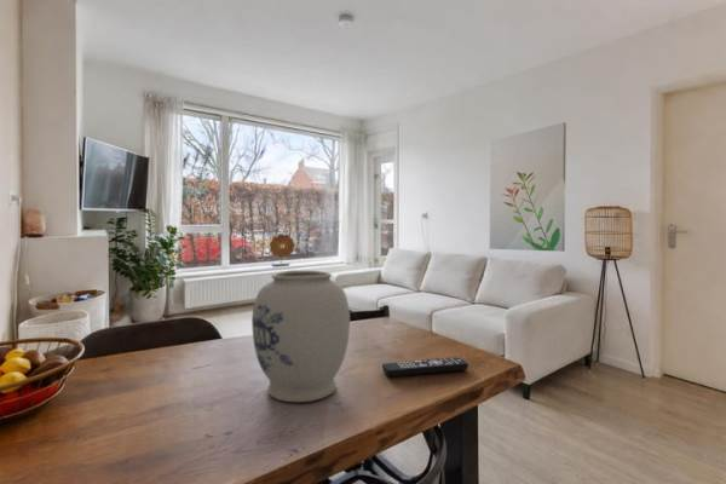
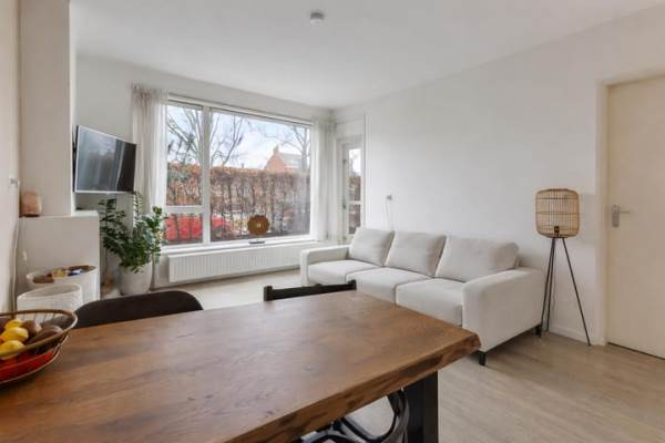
- remote control [381,356,469,378]
- vase [250,270,351,403]
- wall art [489,121,567,253]
